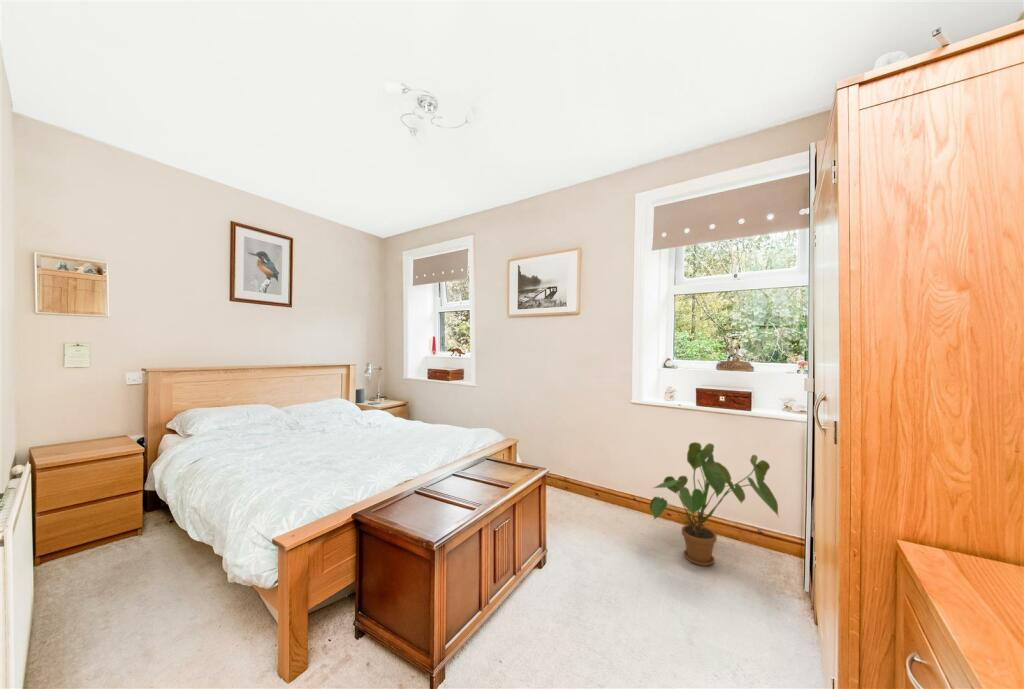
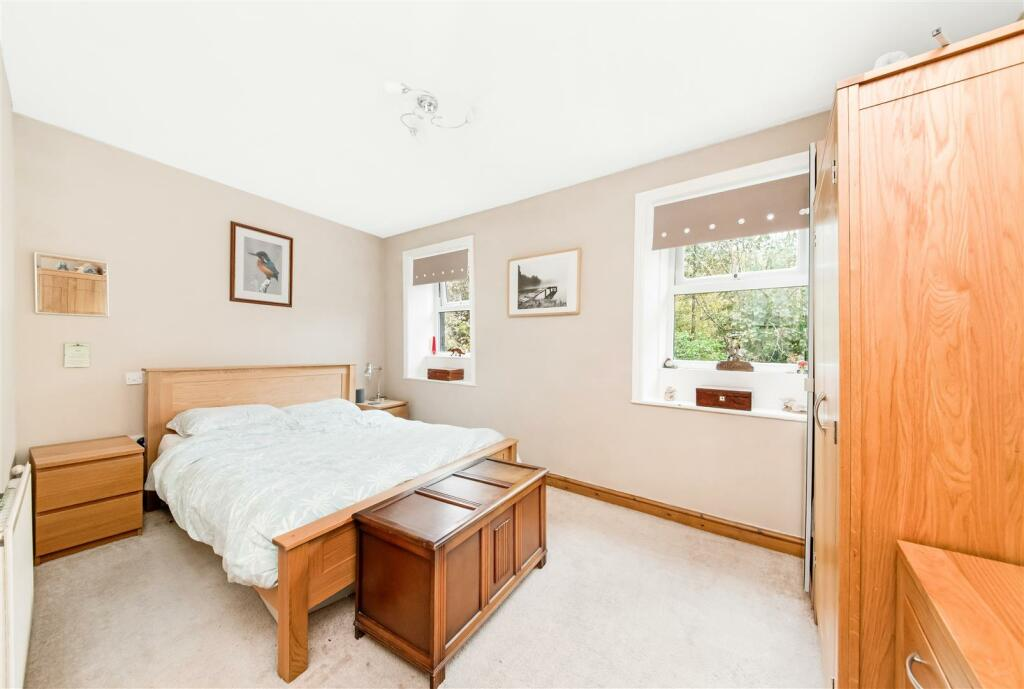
- house plant [648,441,780,567]
